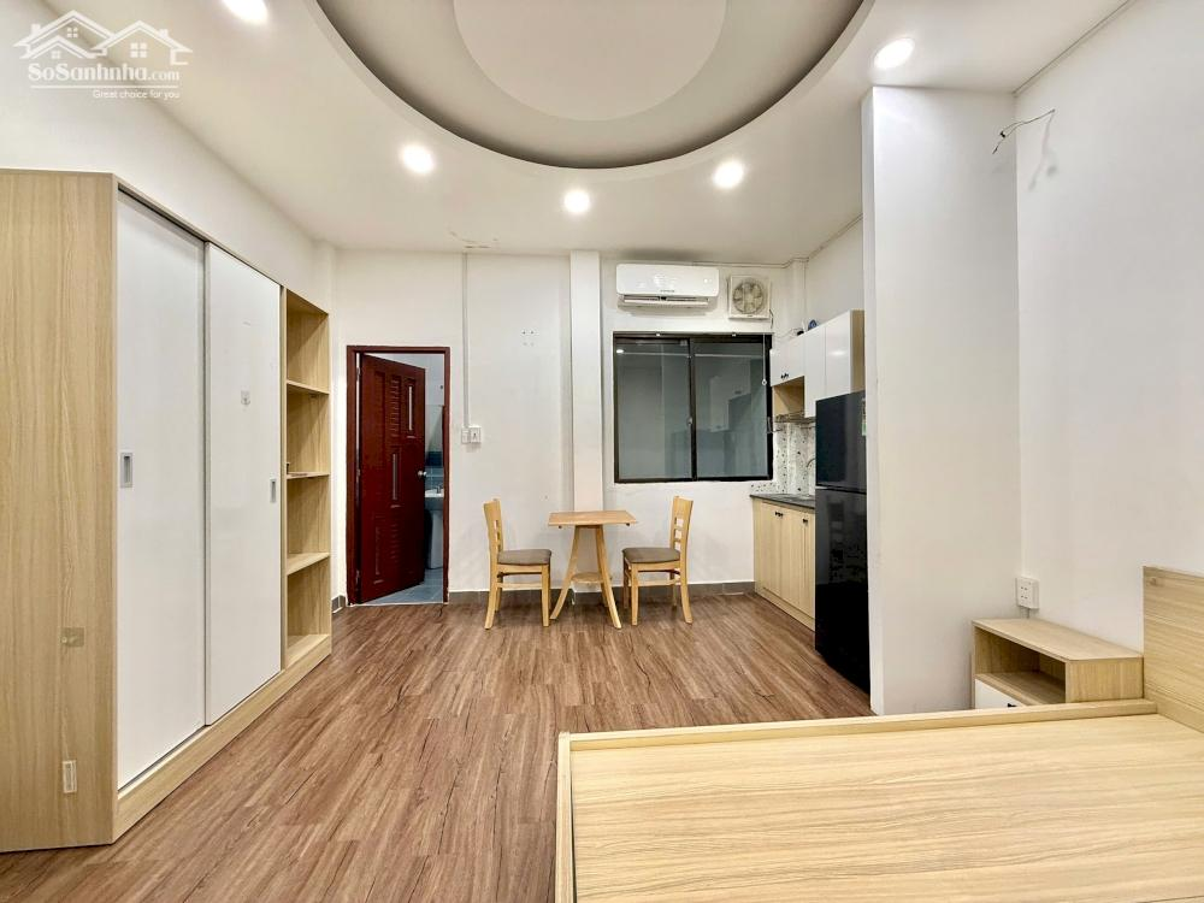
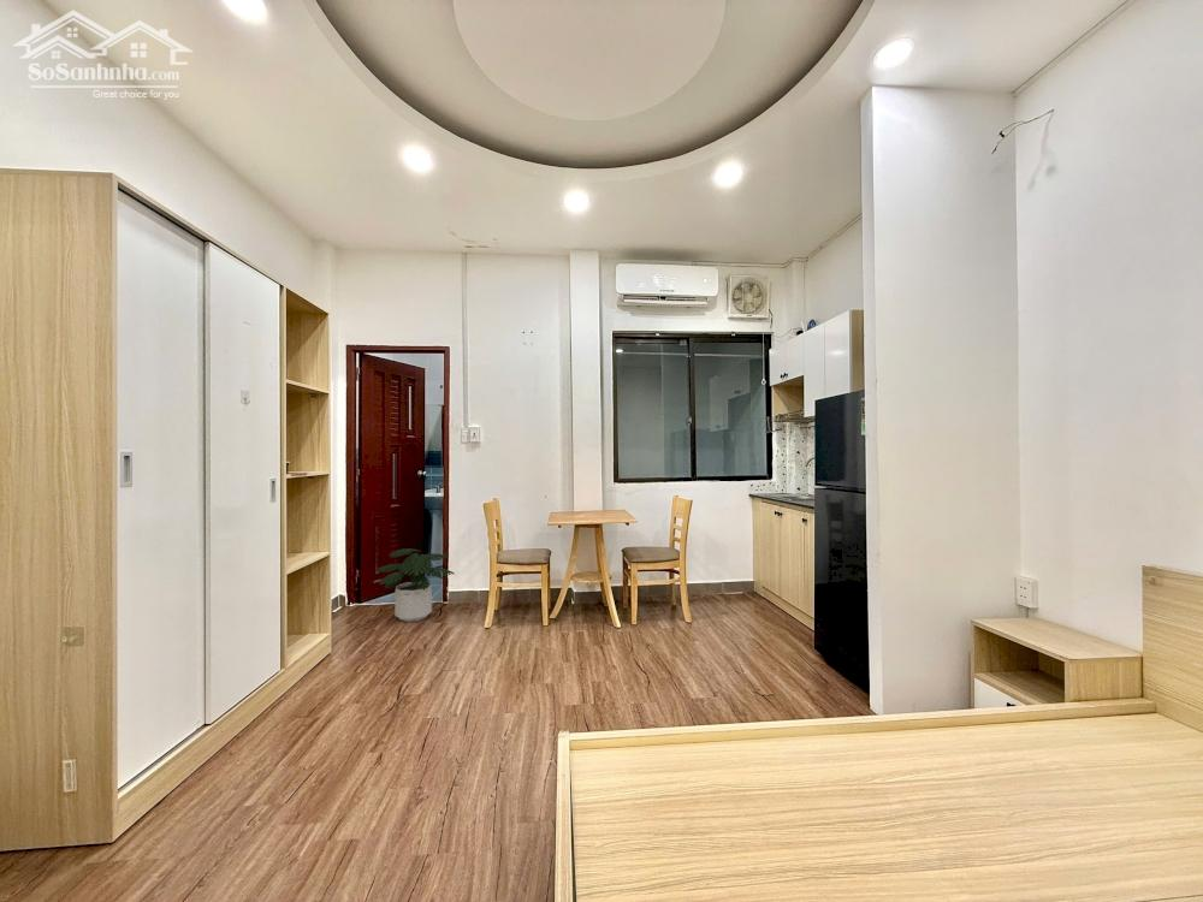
+ potted plant [375,547,455,623]
